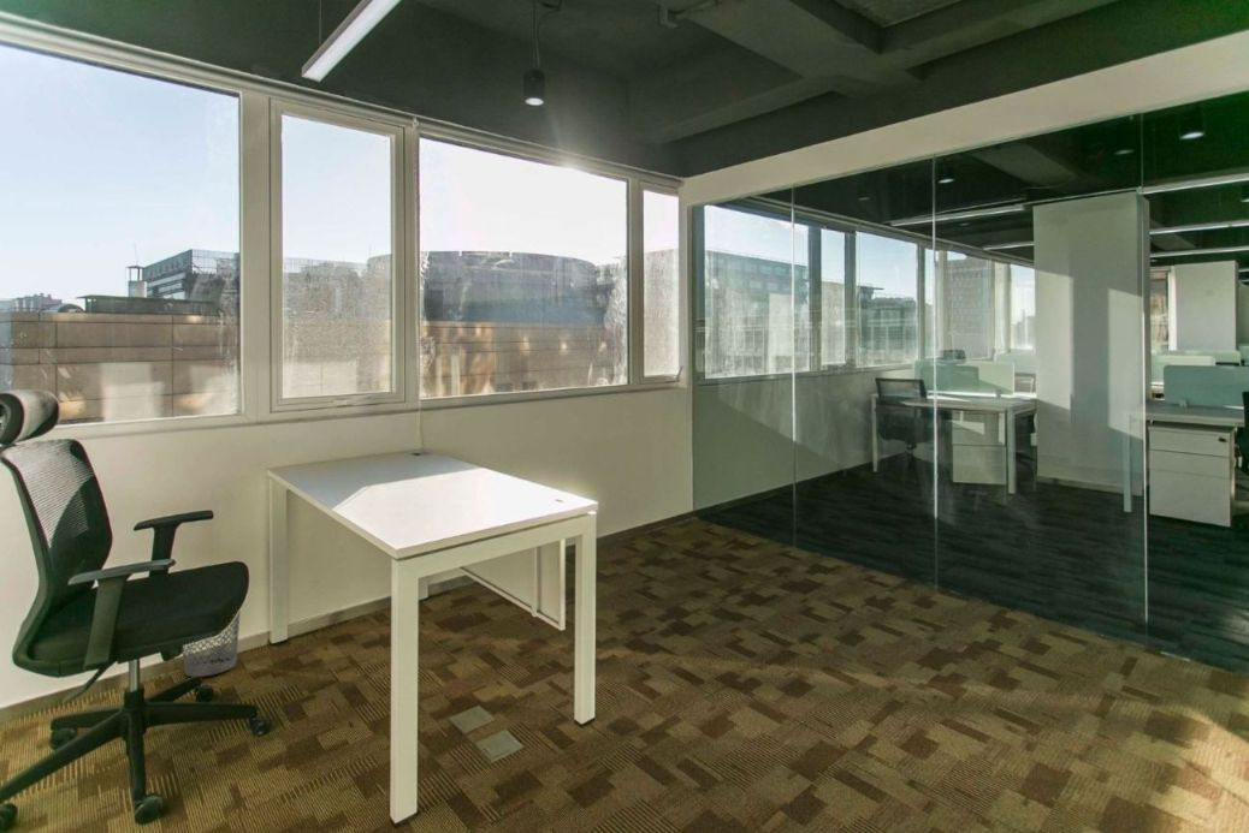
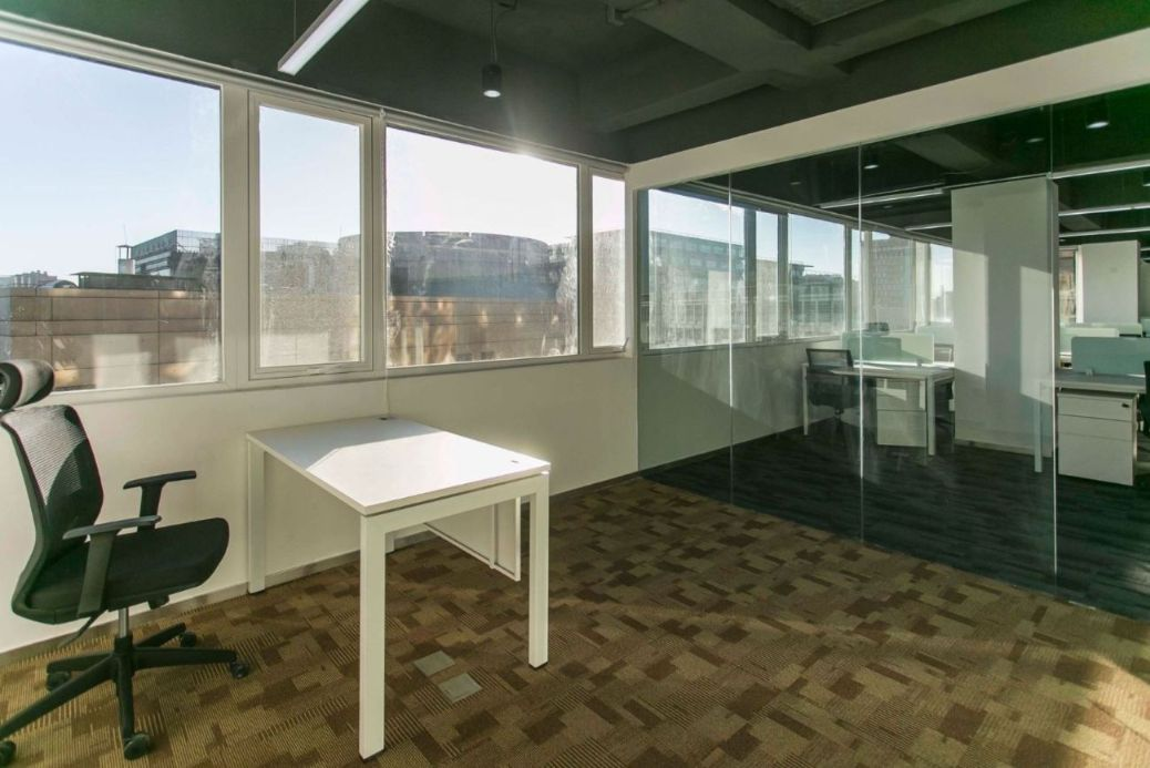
- wastebasket [182,609,242,678]
